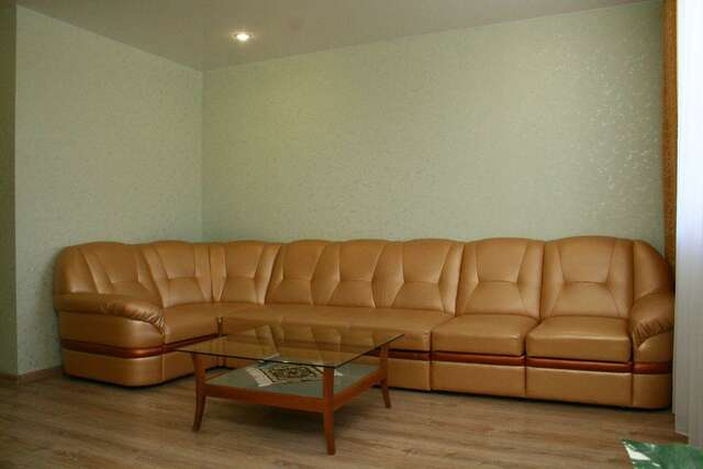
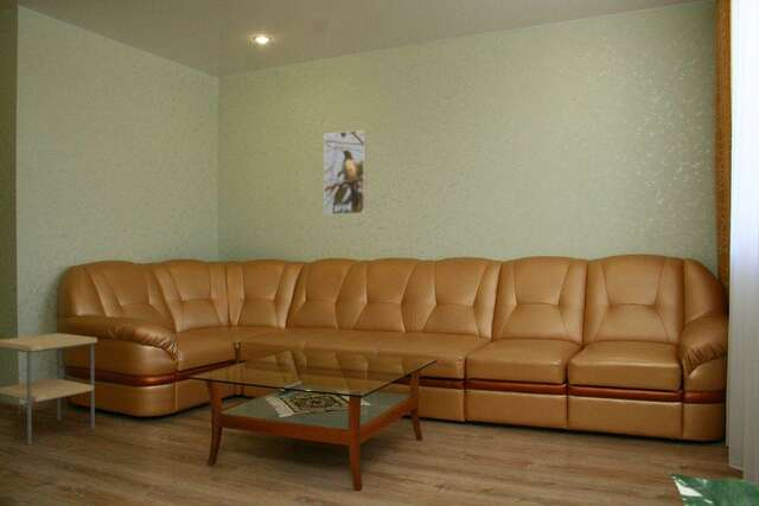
+ side table [0,332,98,447]
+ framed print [323,129,368,216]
